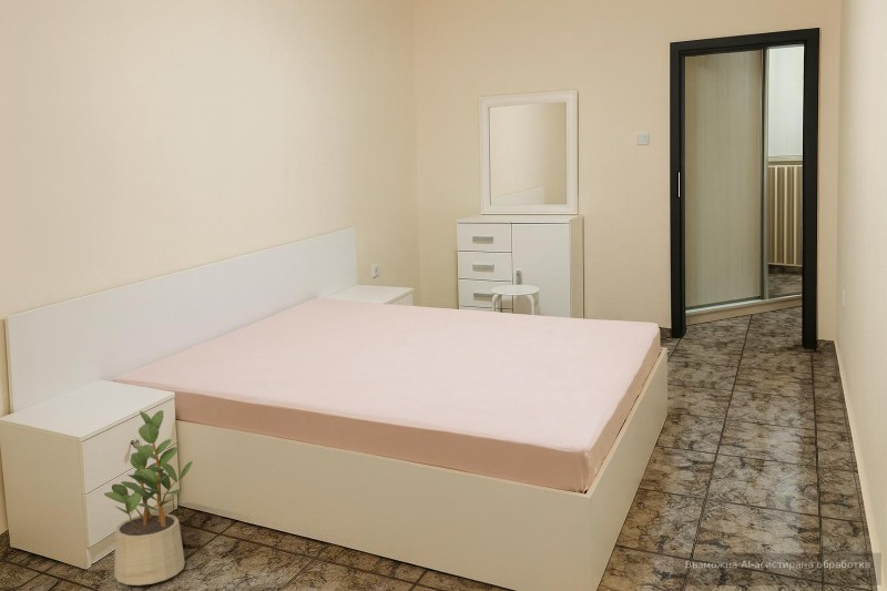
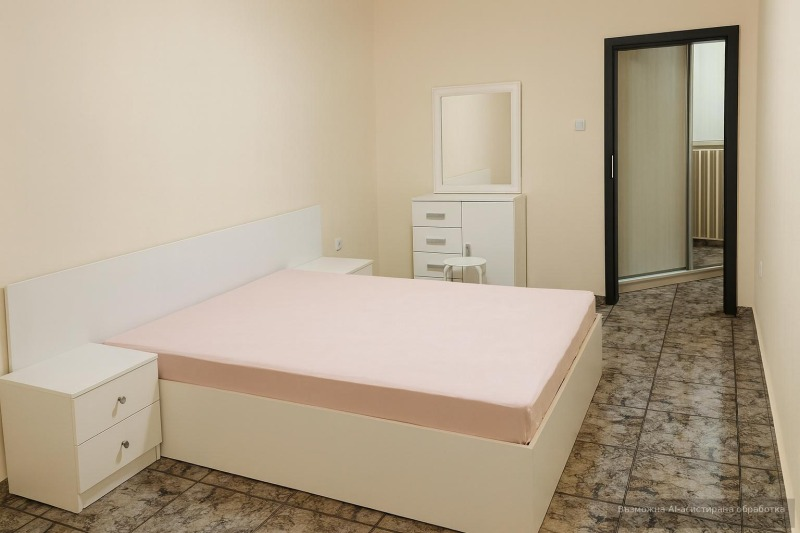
- potted plant [103,409,194,587]
